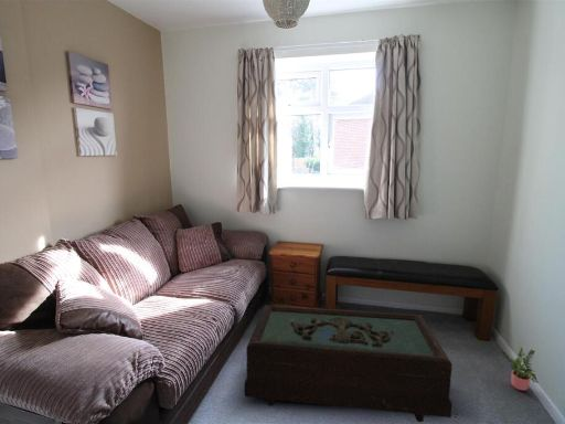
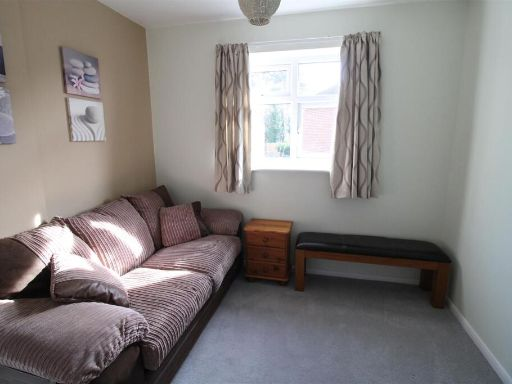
- potted plant [500,347,540,392]
- coffee table [243,305,454,423]
